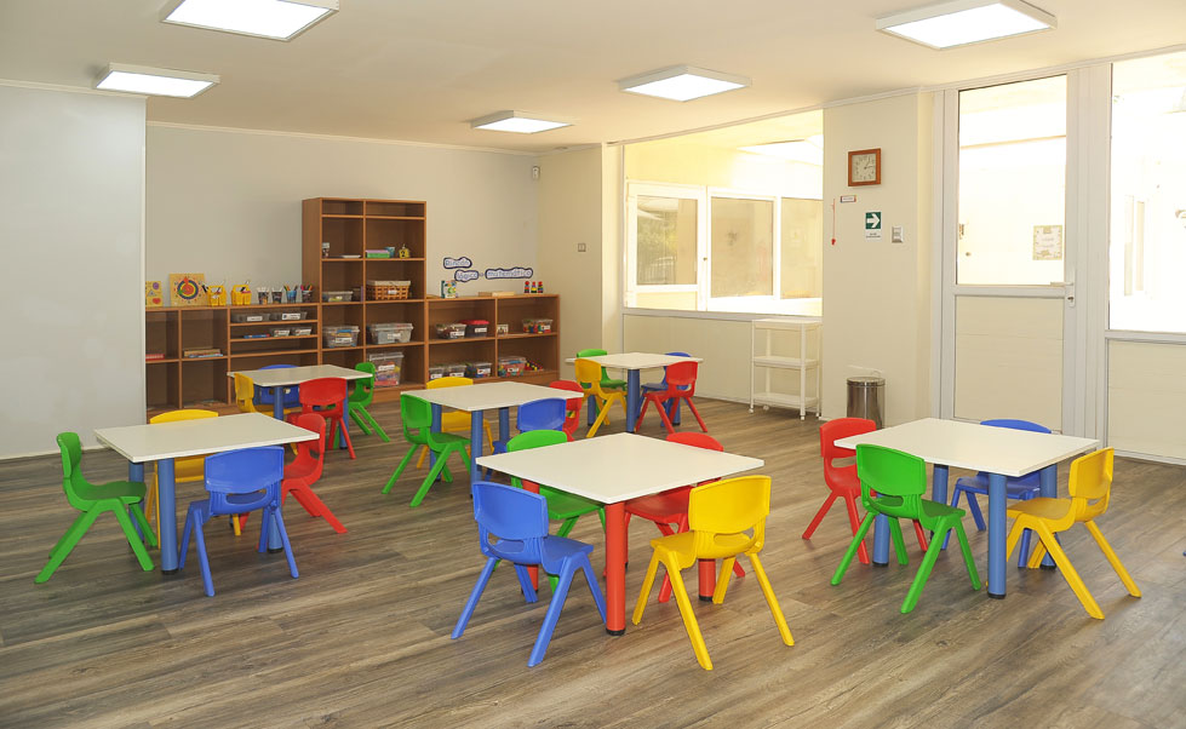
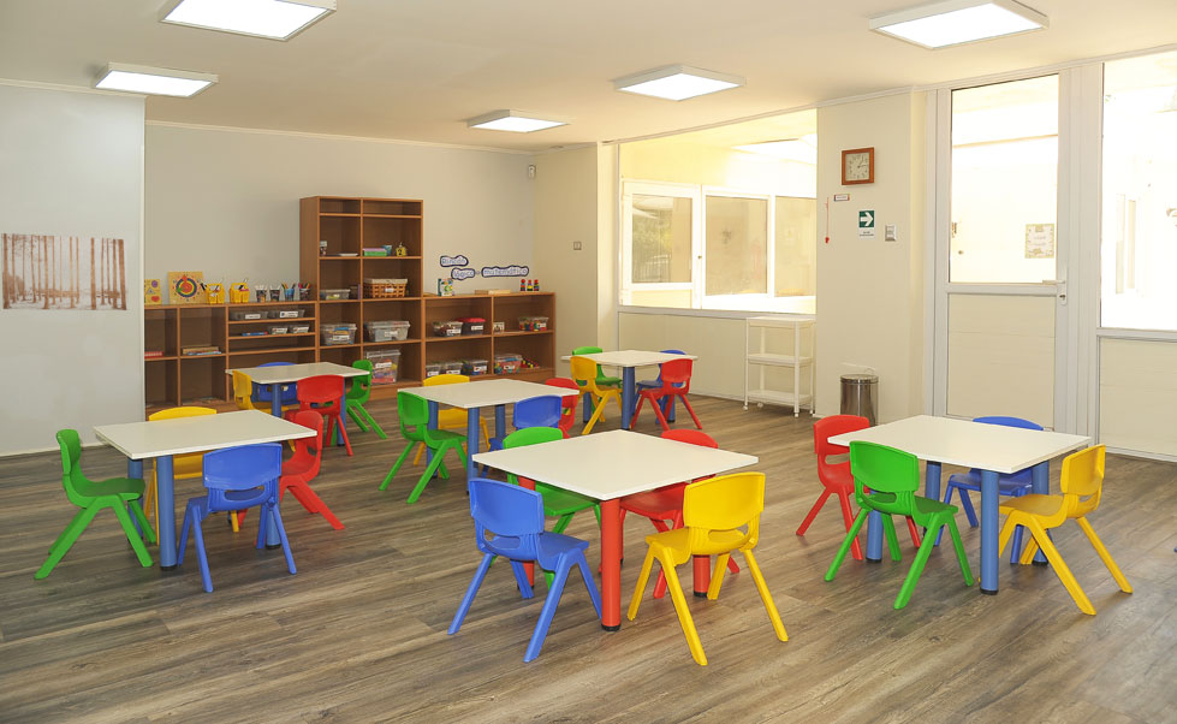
+ wall art [0,232,130,311]
